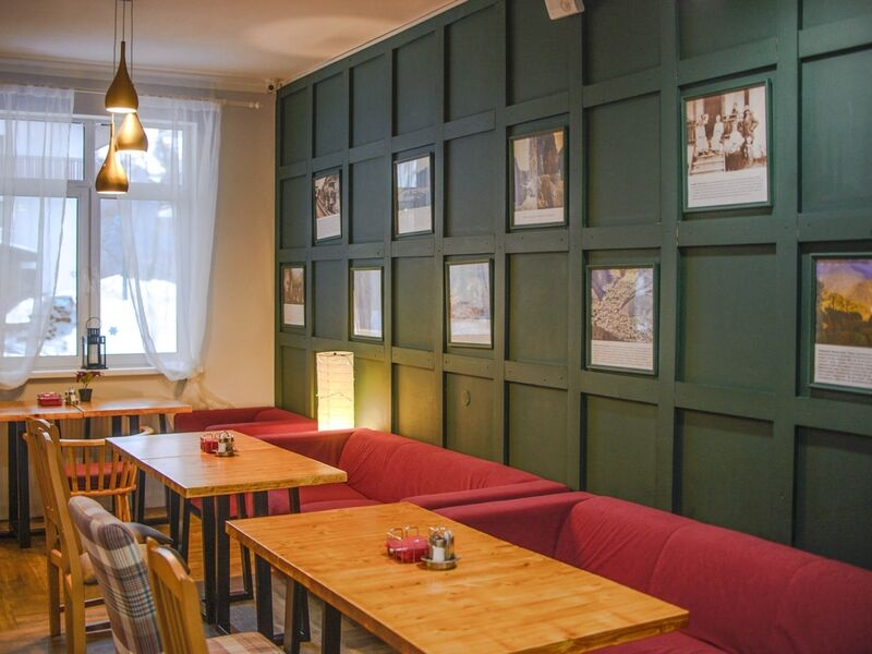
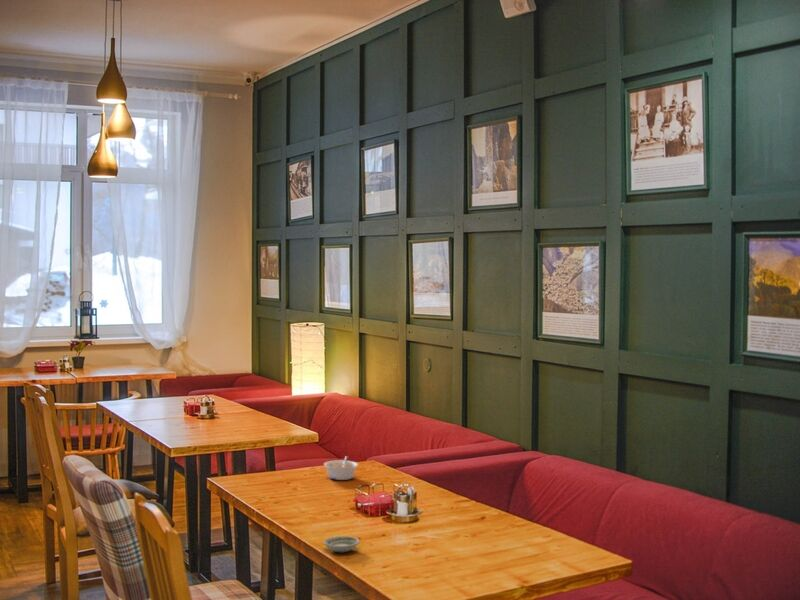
+ legume [323,455,359,481]
+ saucer [323,535,361,553]
